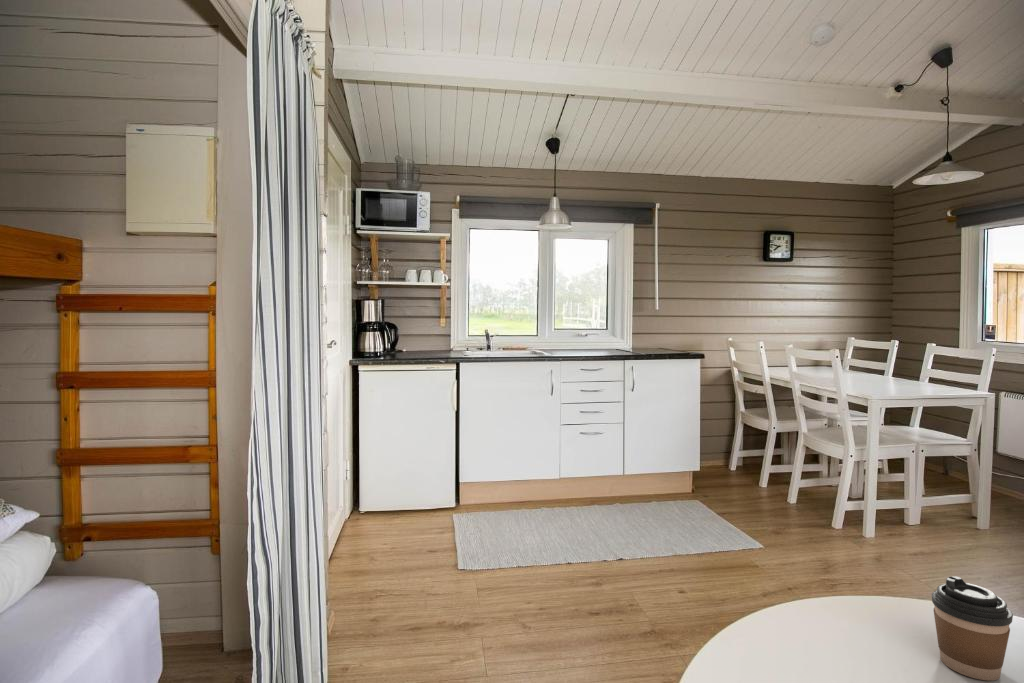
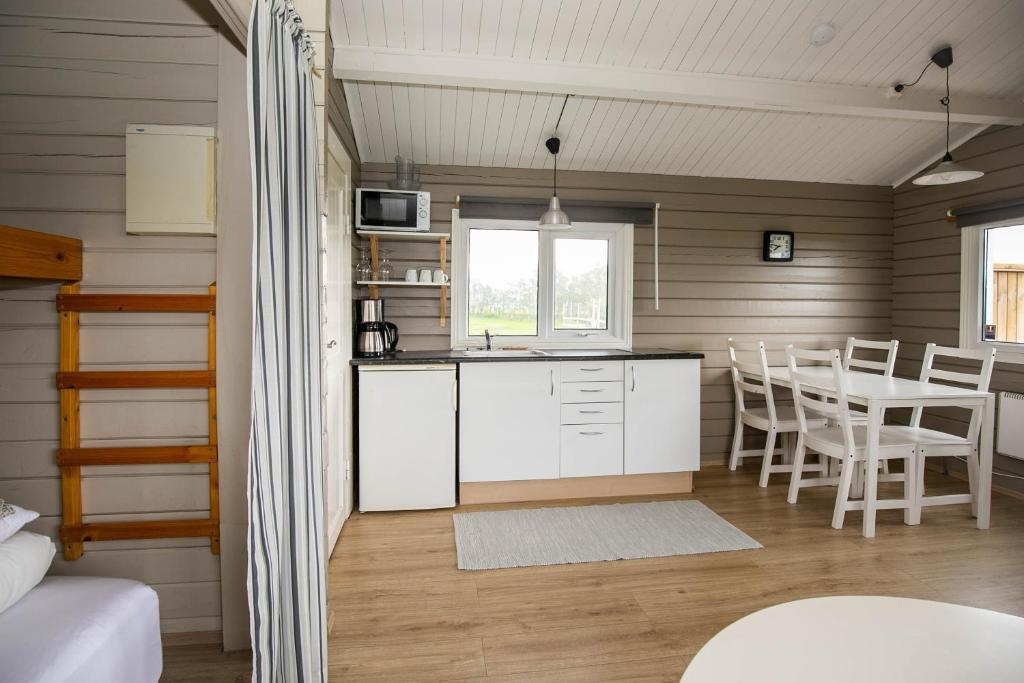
- coffee cup [931,575,1014,682]
